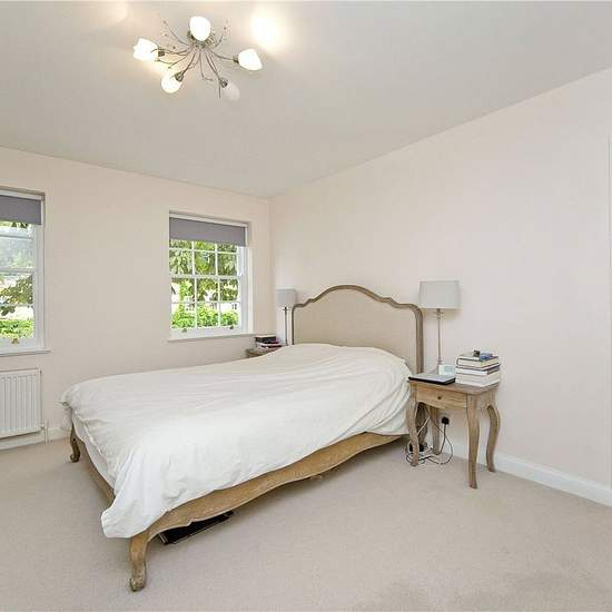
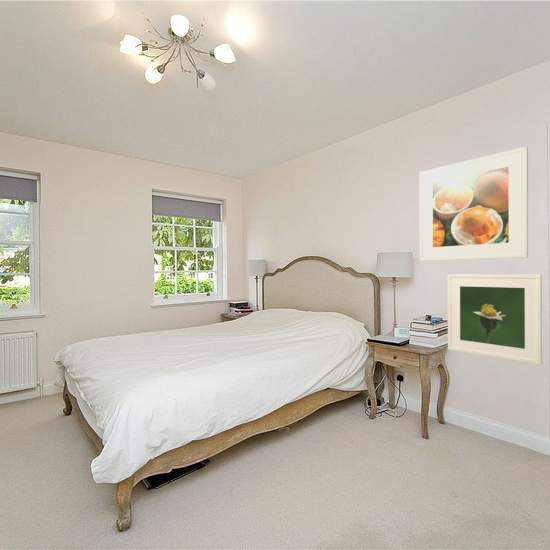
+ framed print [419,145,529,262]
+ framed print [447,274,543,366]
